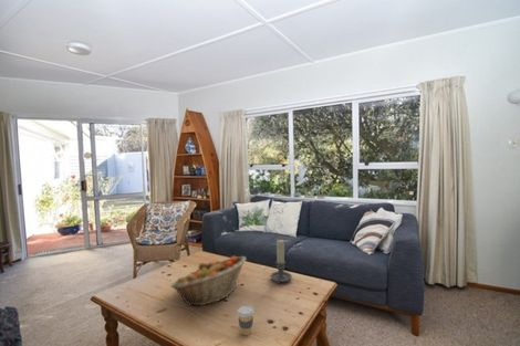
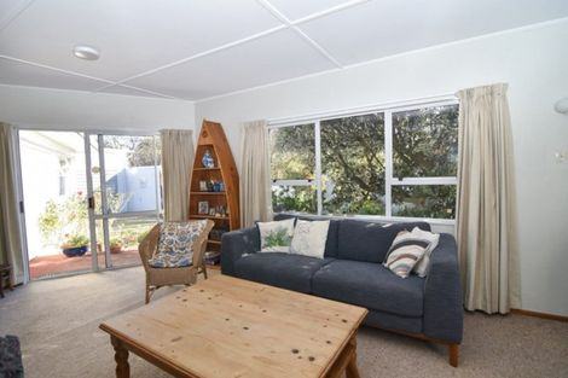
- candle holder [269,239,293,286]
- fruit basket [170,255,247,306]
- coffee cup [236,305,256,336]
